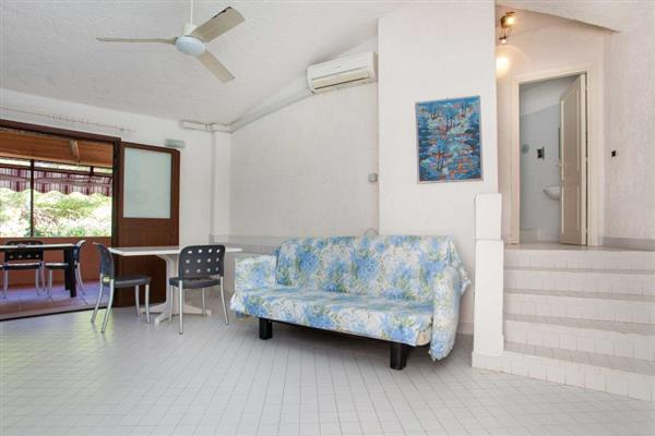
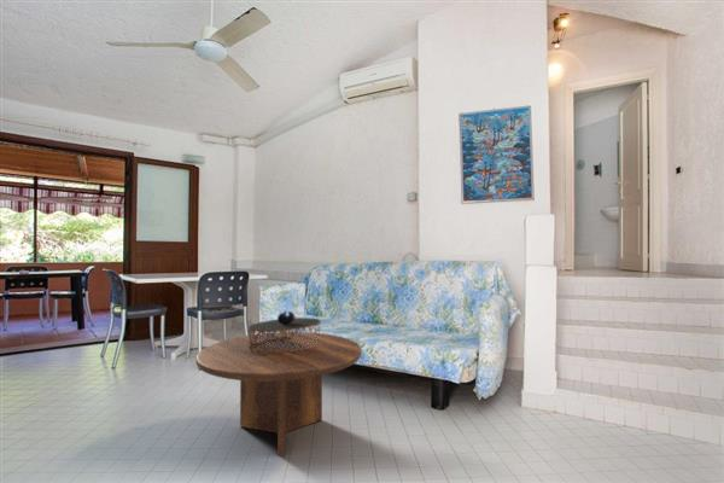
+ coffee table [194,331,363,458]
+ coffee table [247,310,322,354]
